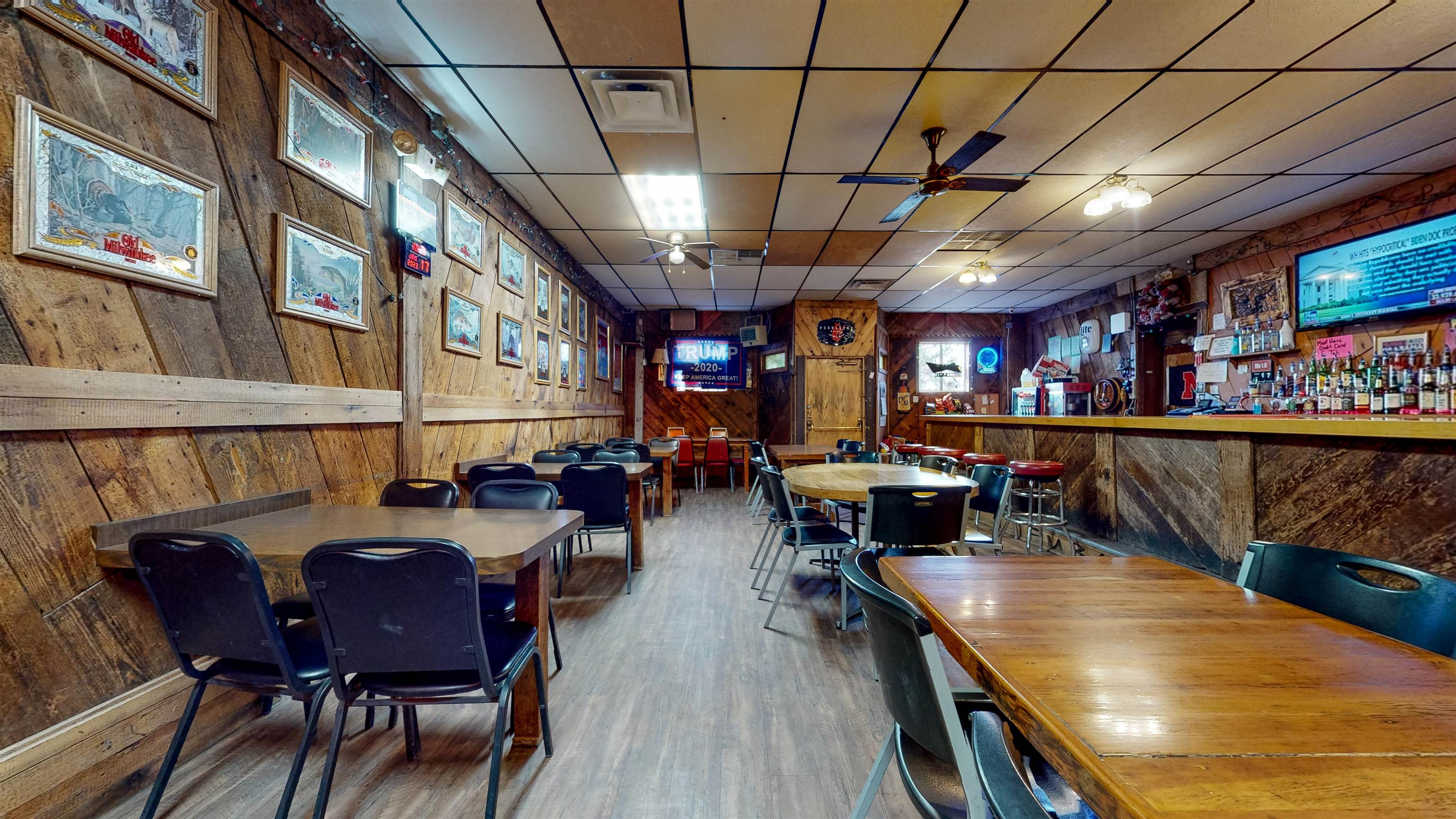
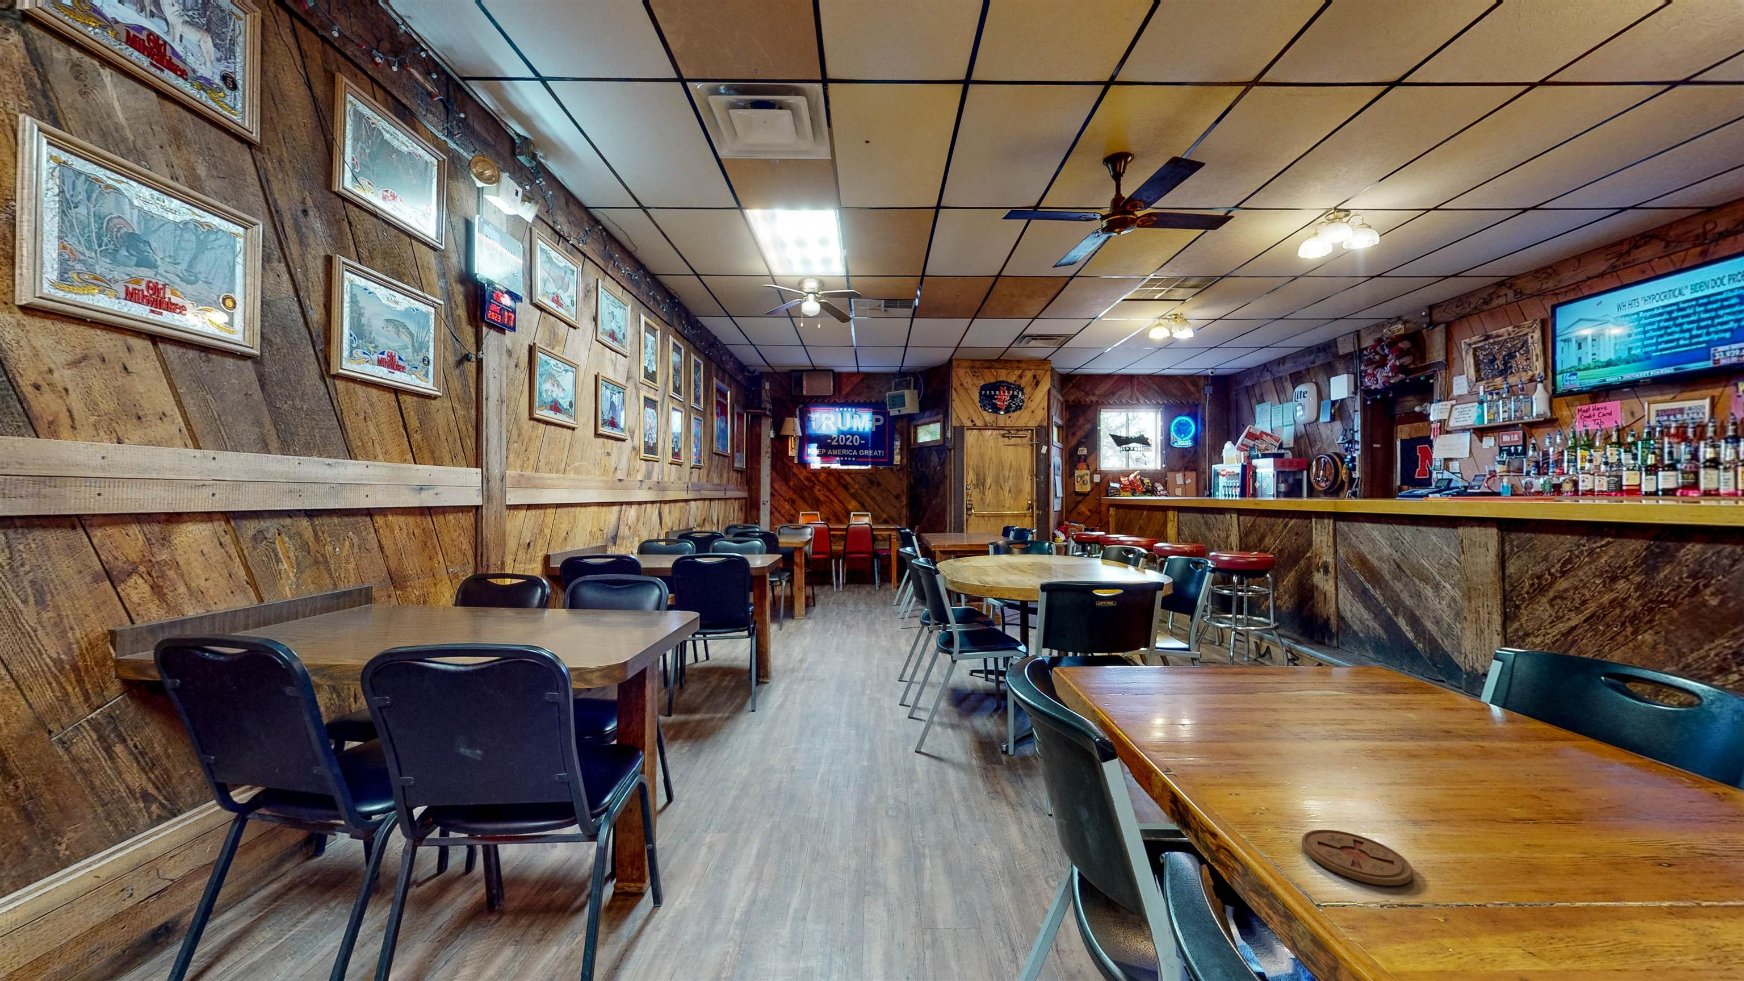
+ coaster [1301,829,1413,886]
